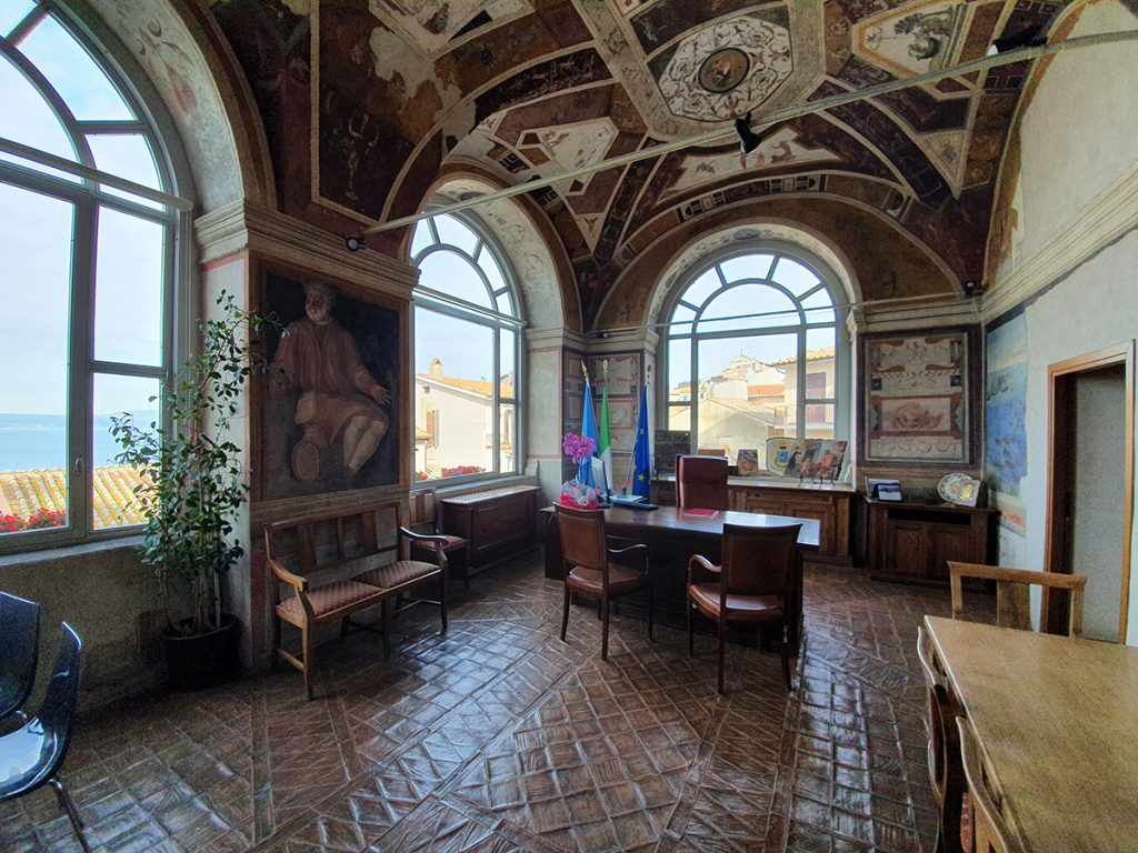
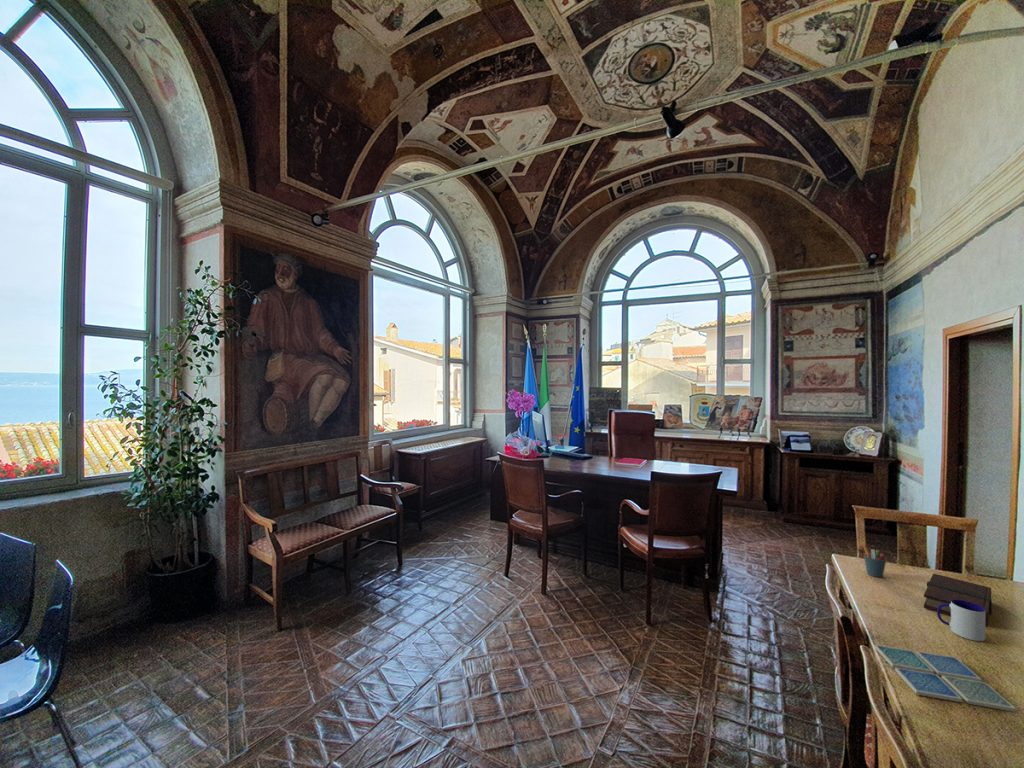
+ pen holder [863,546,887,578]
+ drink coaster [874,644,1017,713]
+ book [923,573,993,628]
+ mug [936,600,986,642]
